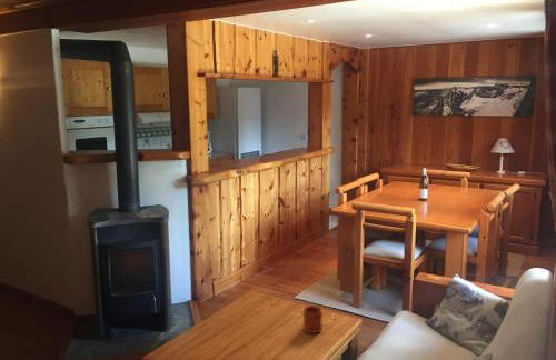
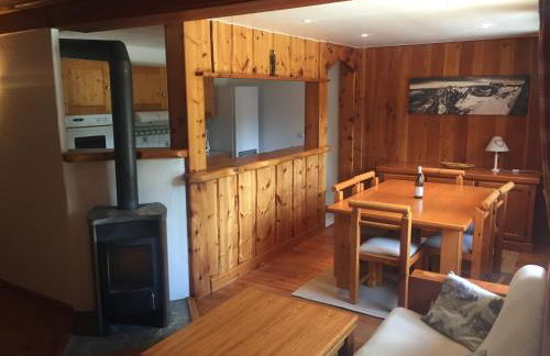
- mug [302,304,324,334]
